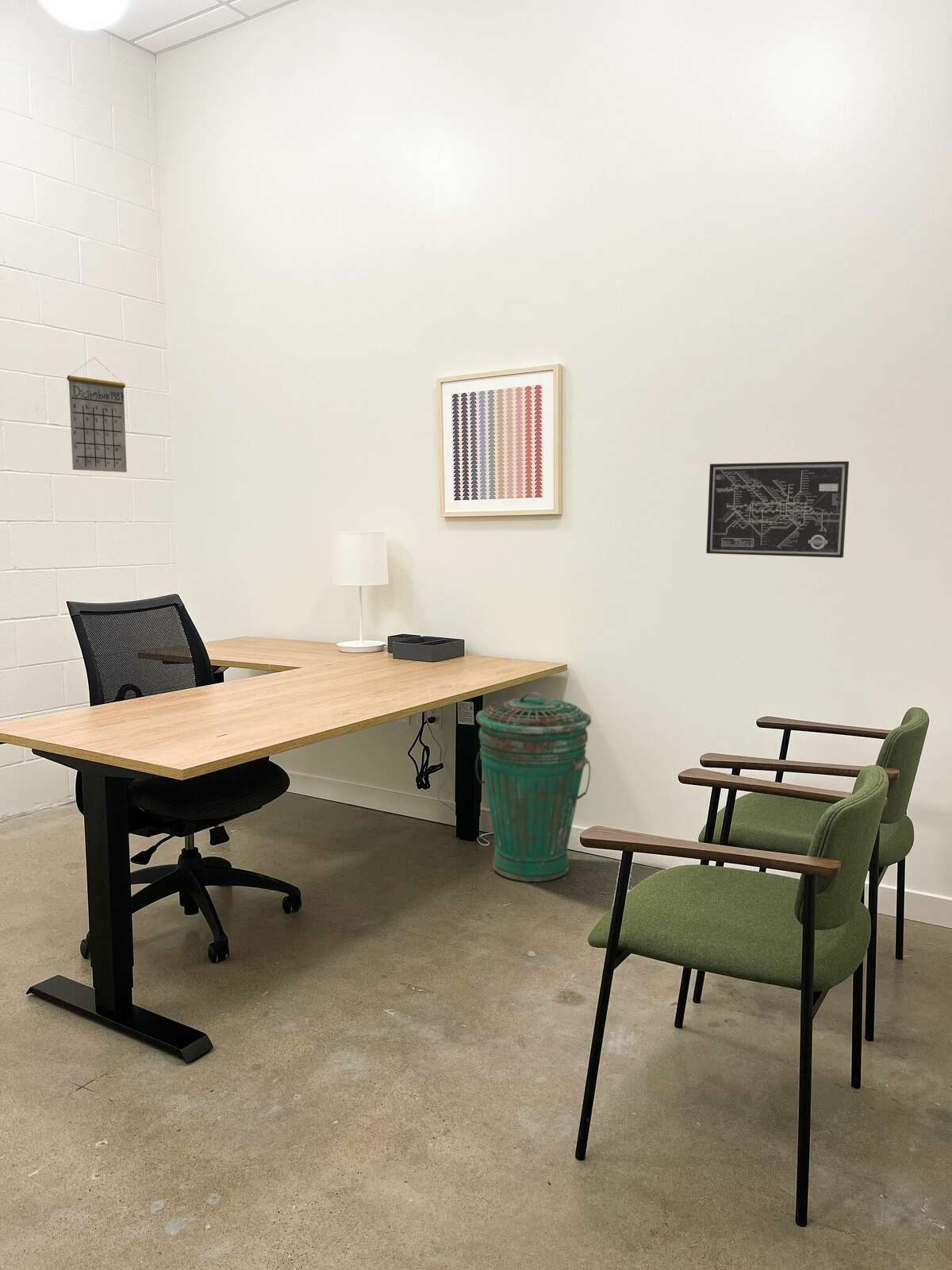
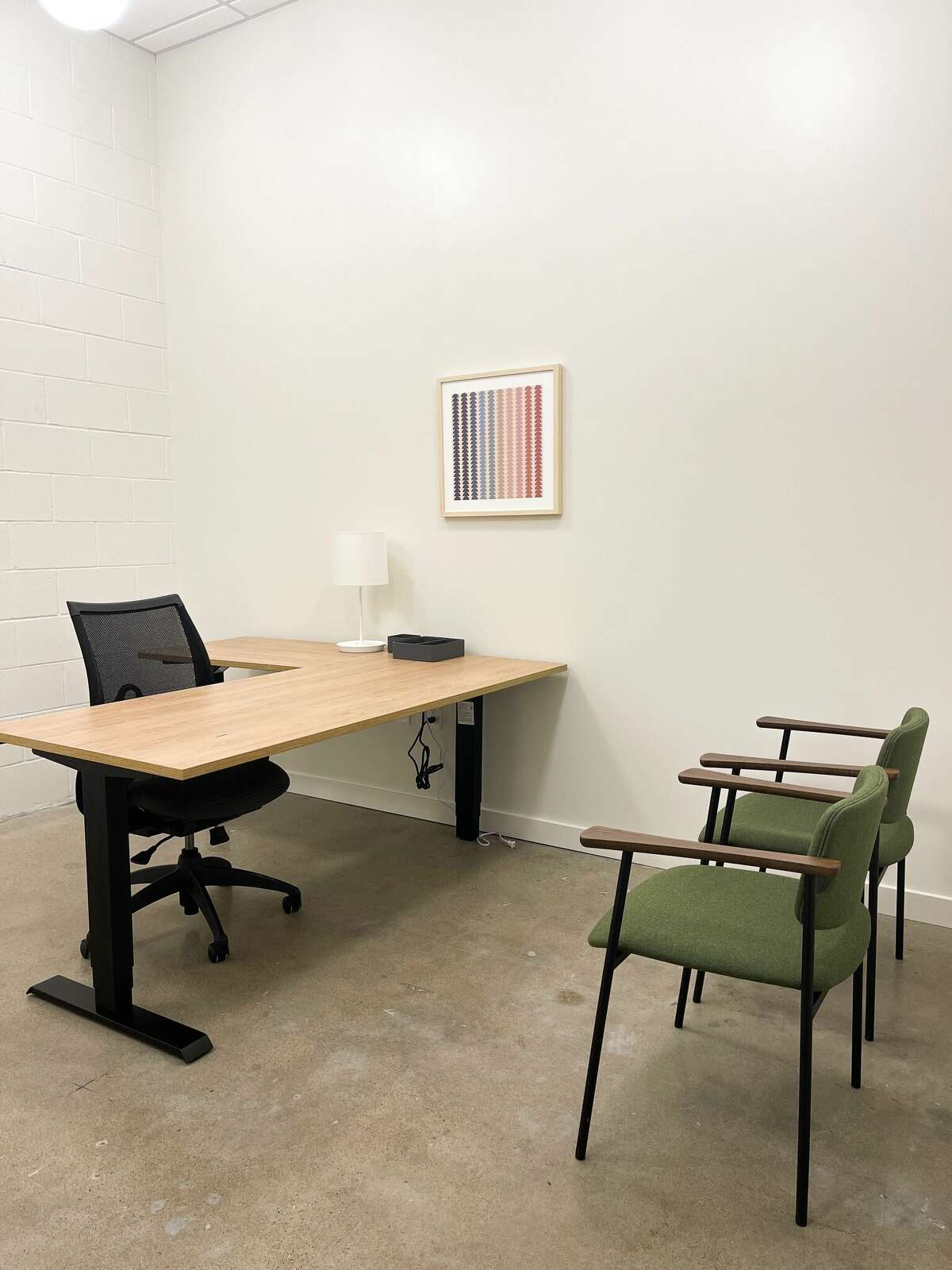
- wall art [705,460,850,559]
- calendar [67,356,128,473]
- trash can [475,691,592,883]
